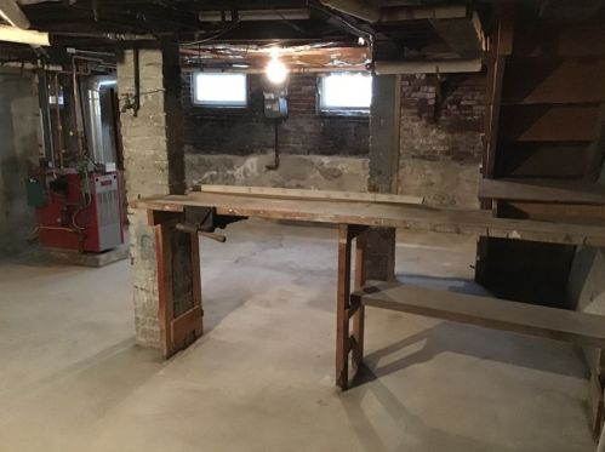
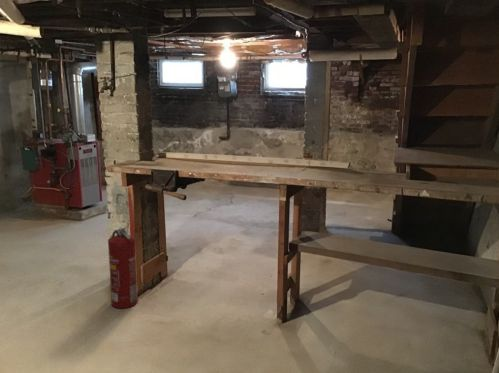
+ fire extinguisher [107,226,139,309]
